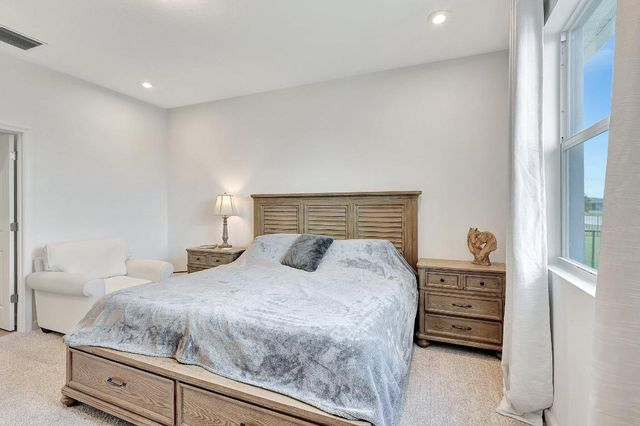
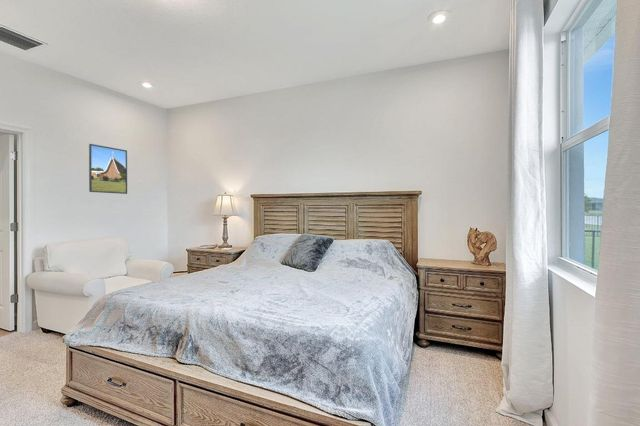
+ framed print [88,143,128,195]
